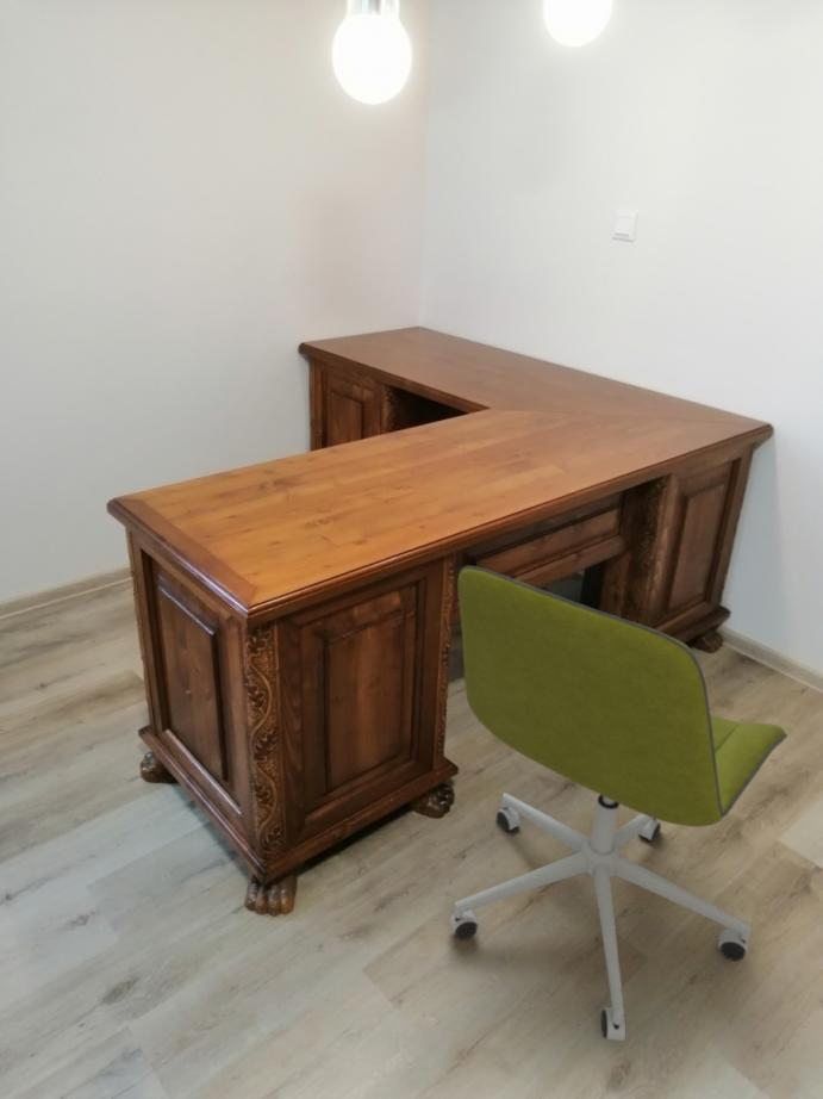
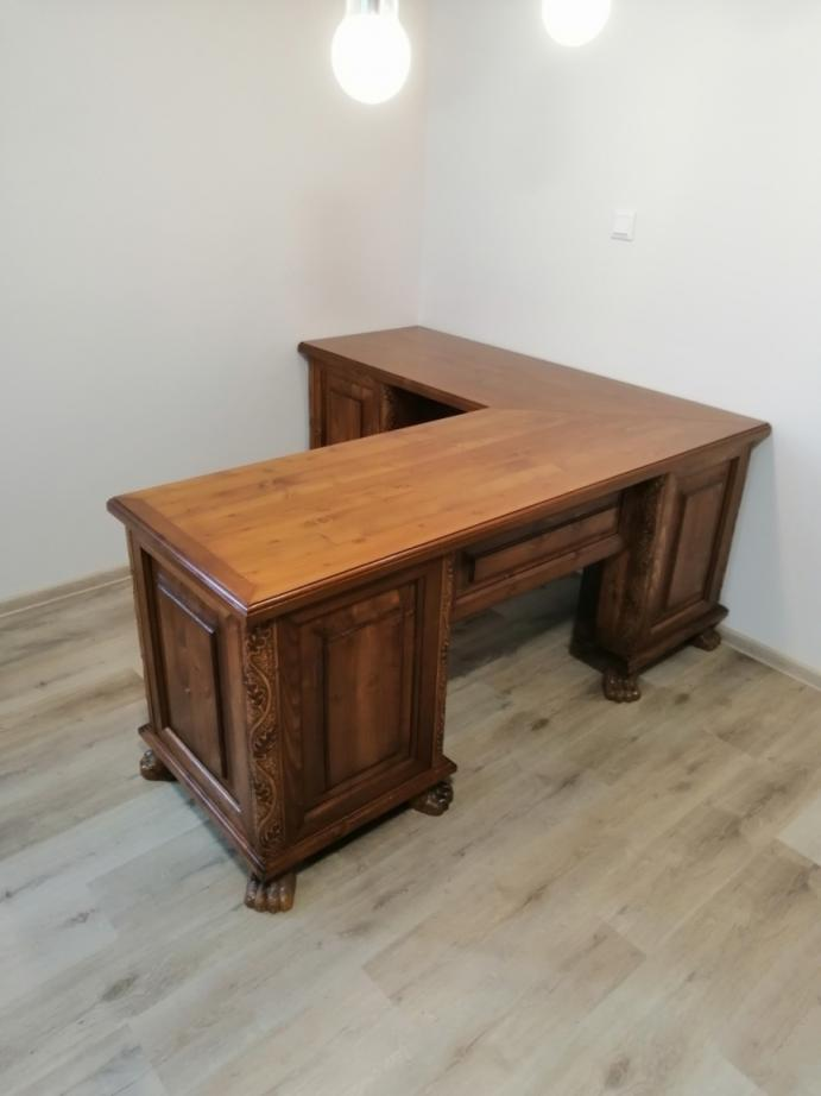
- office chair [448,565,788,1042]
